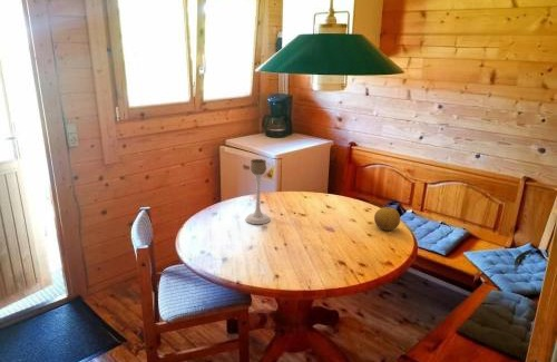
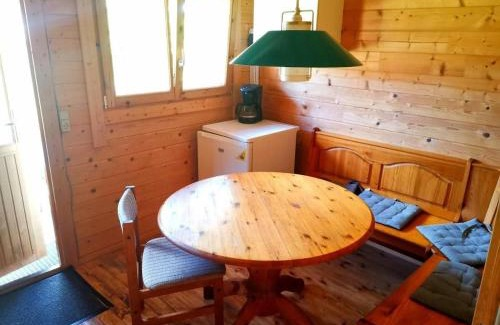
- fruit [373,206,401,232]
- candle holder [244,158,272,225]
